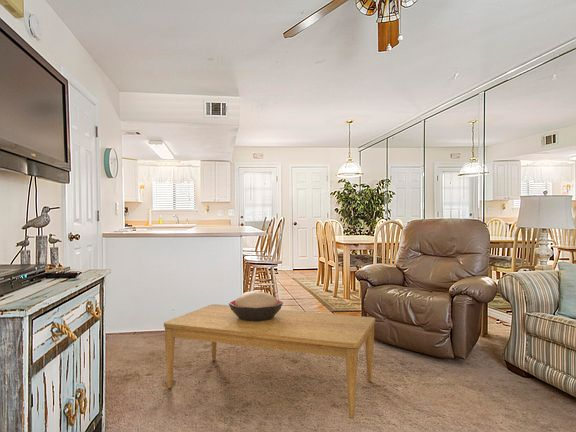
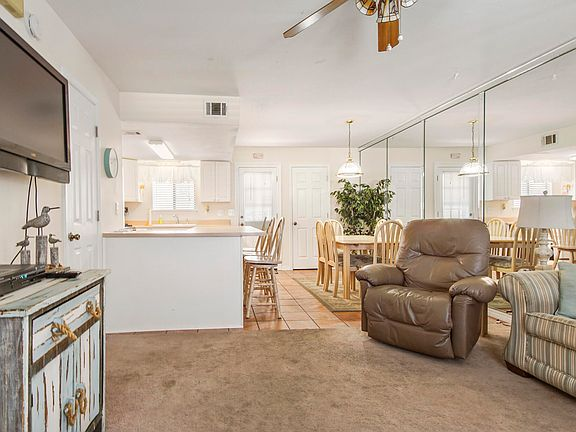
- decorative bowl [228,290,284,322]
- coffee table [163,303,376,420]
